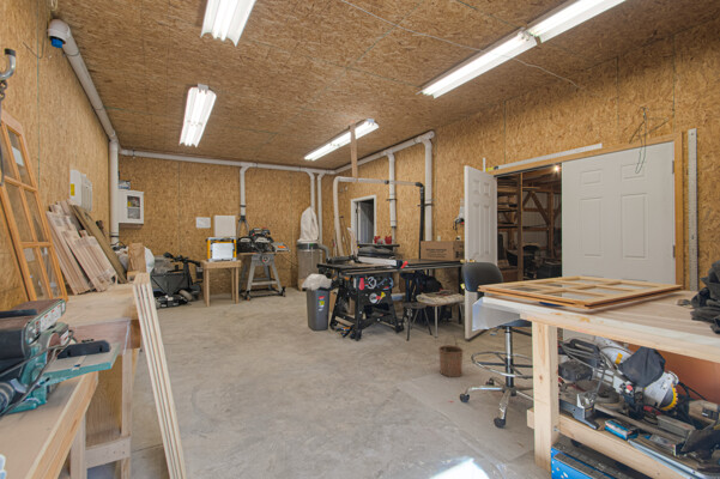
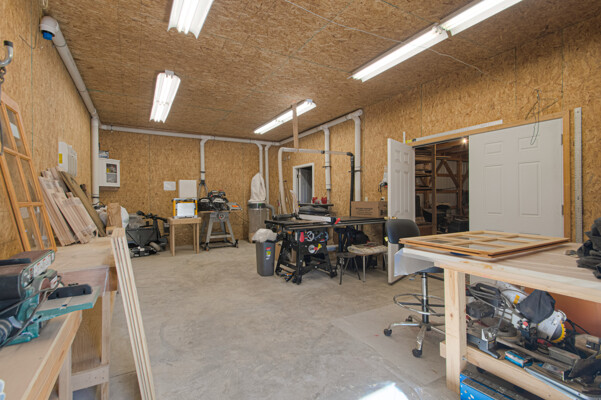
- bucket [437,333,465,378]
